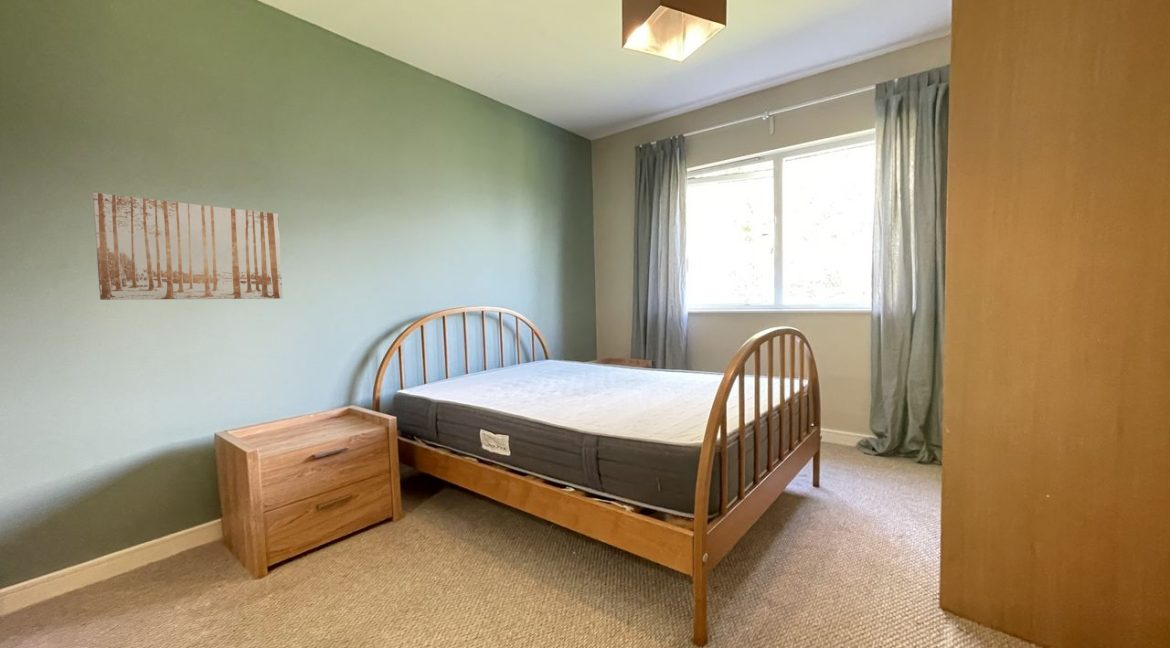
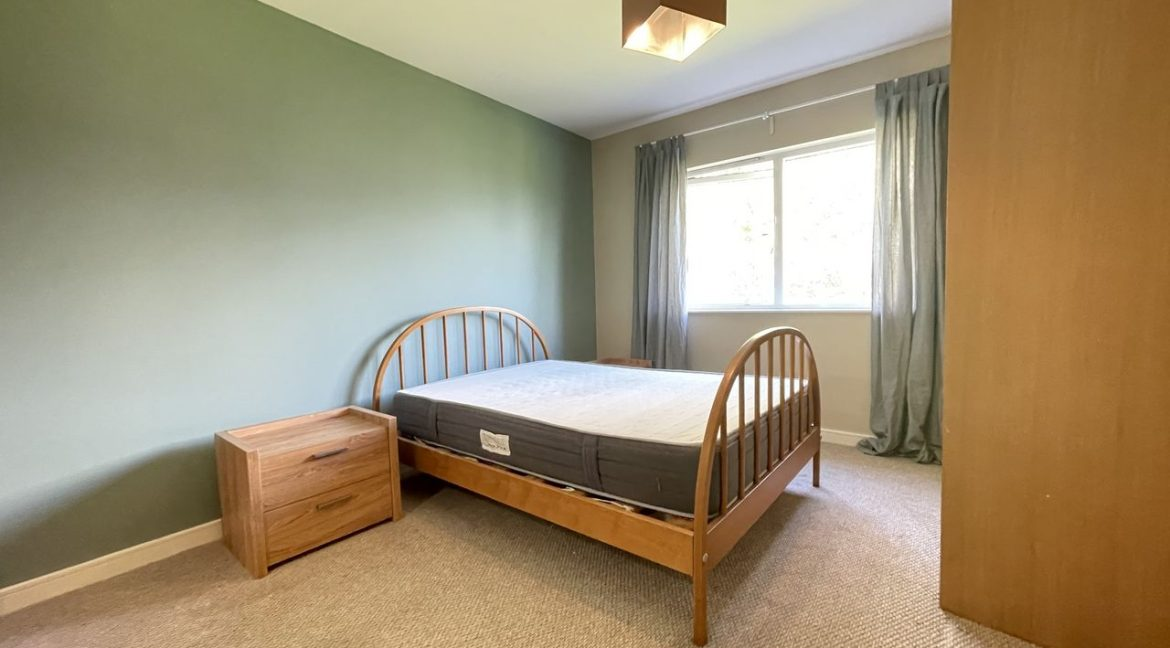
- wall art [92,192,284,301]
